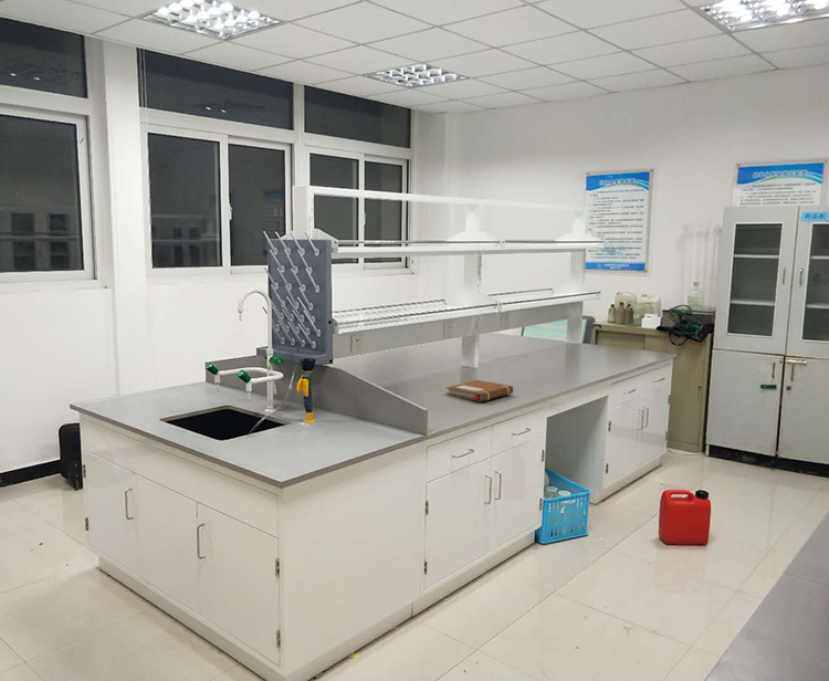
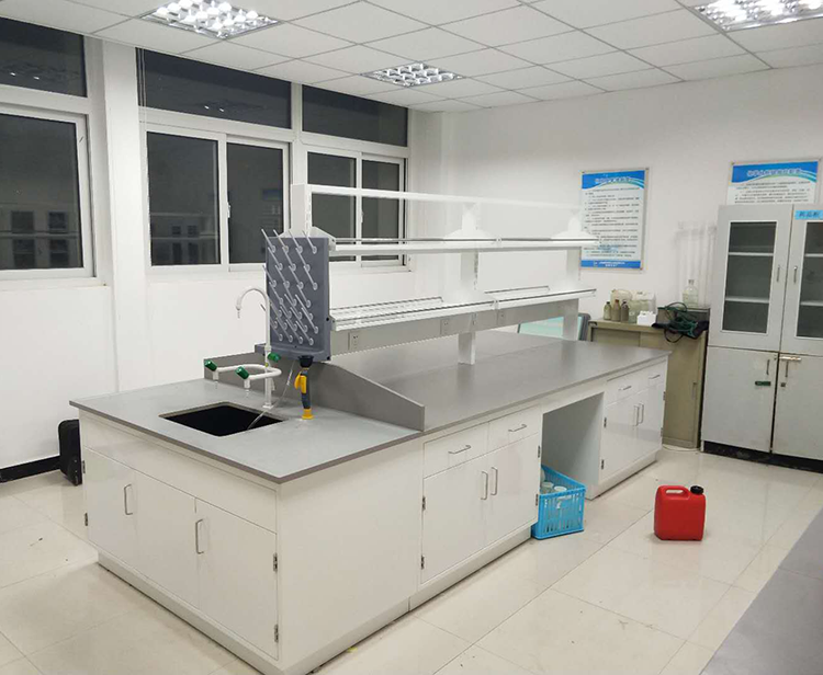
- notebook [445,379,514,402]
